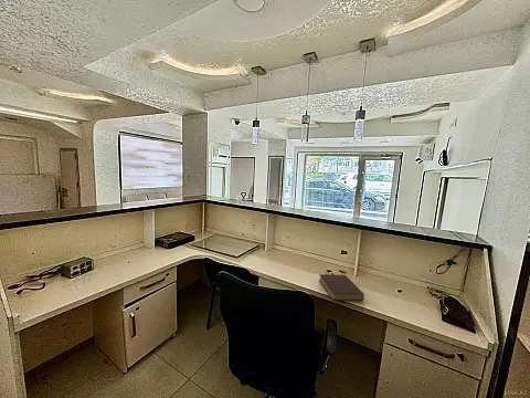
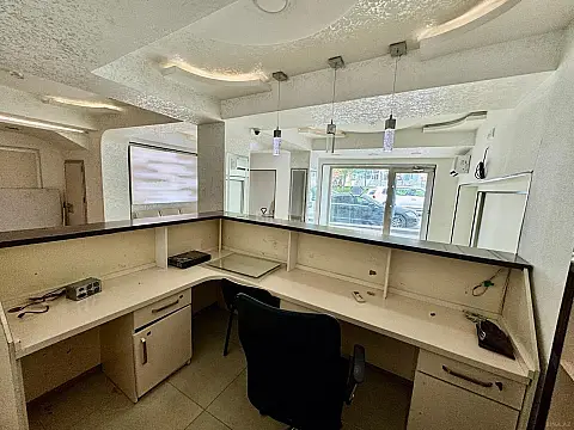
- book [318,273,365,302]
